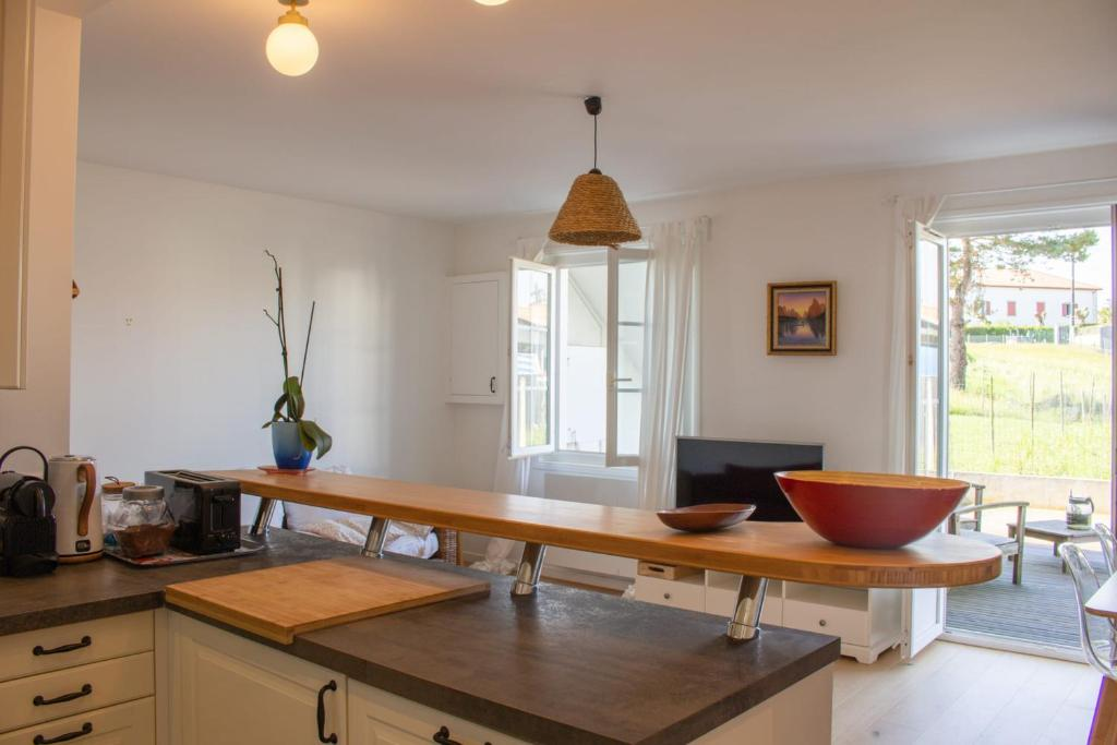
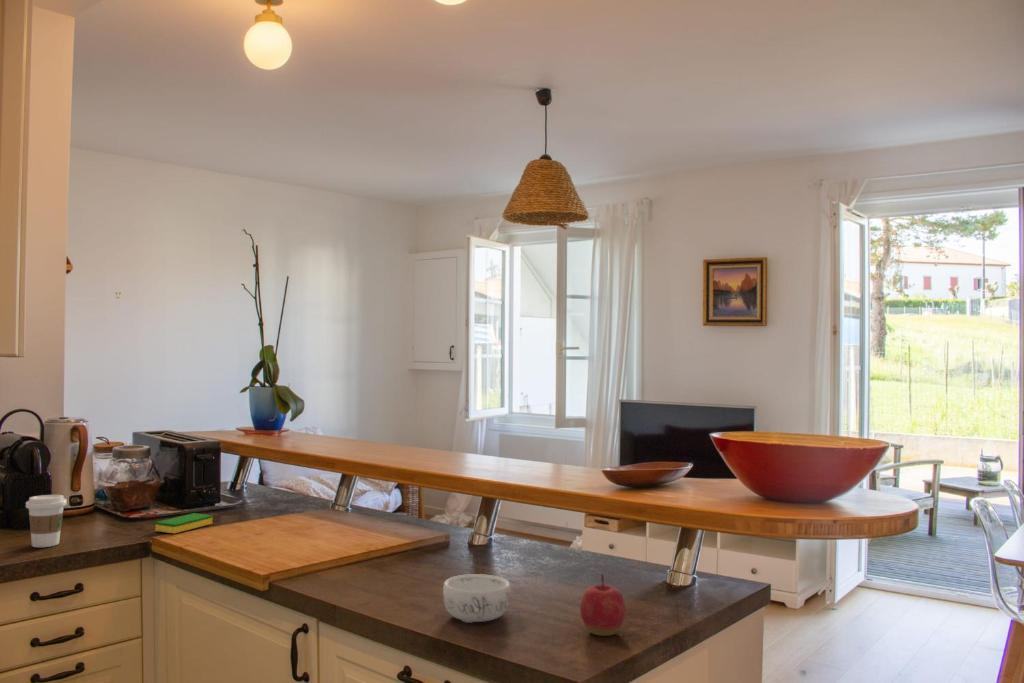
+ apple [579,573,627,637]
+ coffee cup [25,494,68,548]
+ decorative bowl [442,573,512,624]
+ dish sponge [154,512,213,535]
